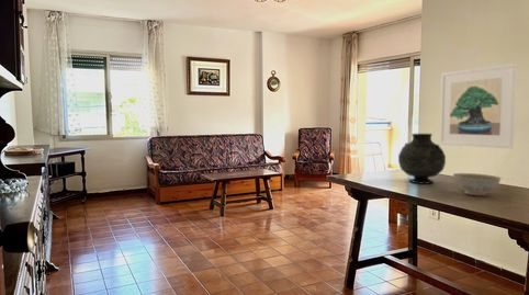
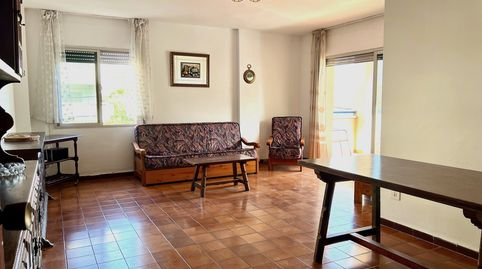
- vase [397,133,447,185]
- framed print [438,63,518,149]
- decorative bowl [452,172,503,196]
